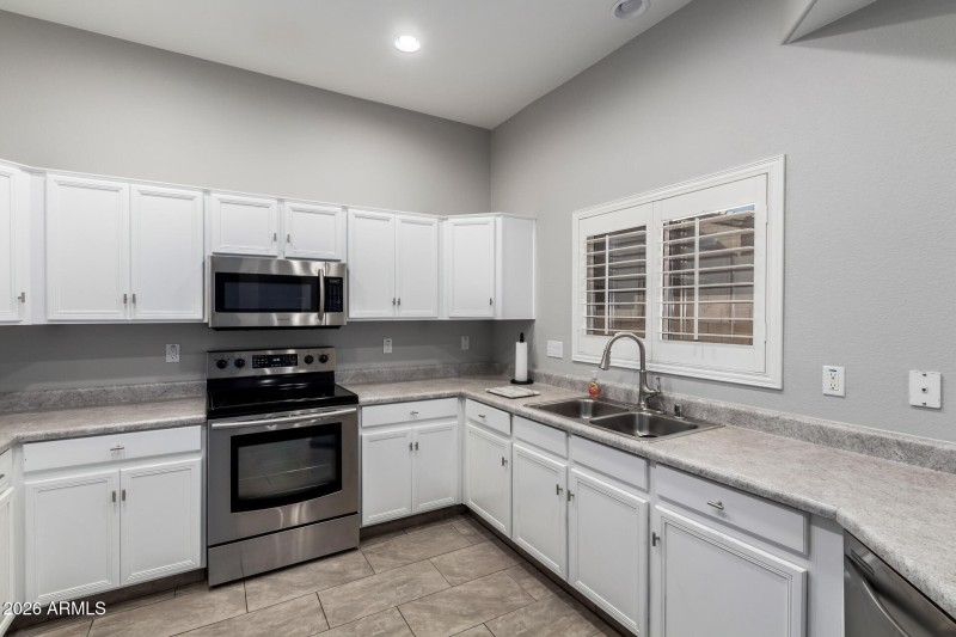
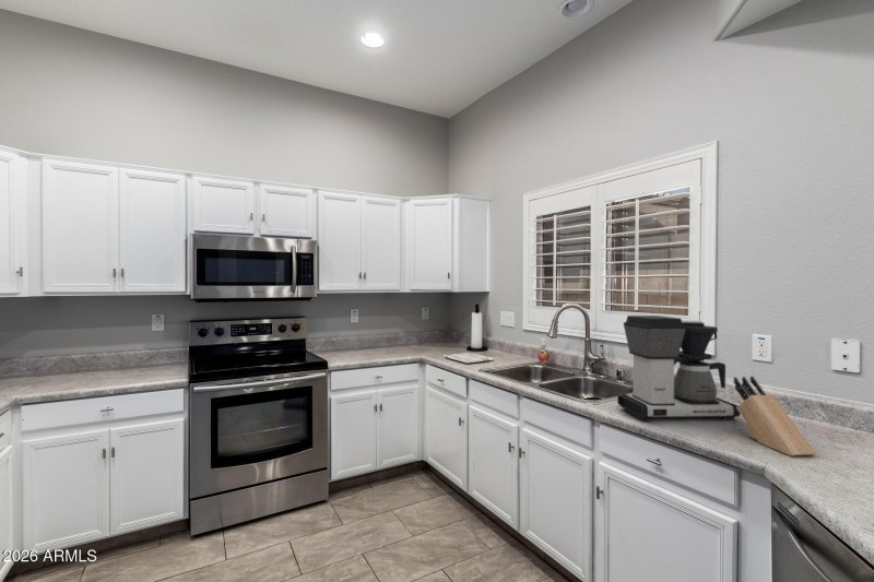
+ knife block [732,375,817,458]
+ coffee maker [616,314,741,423]
